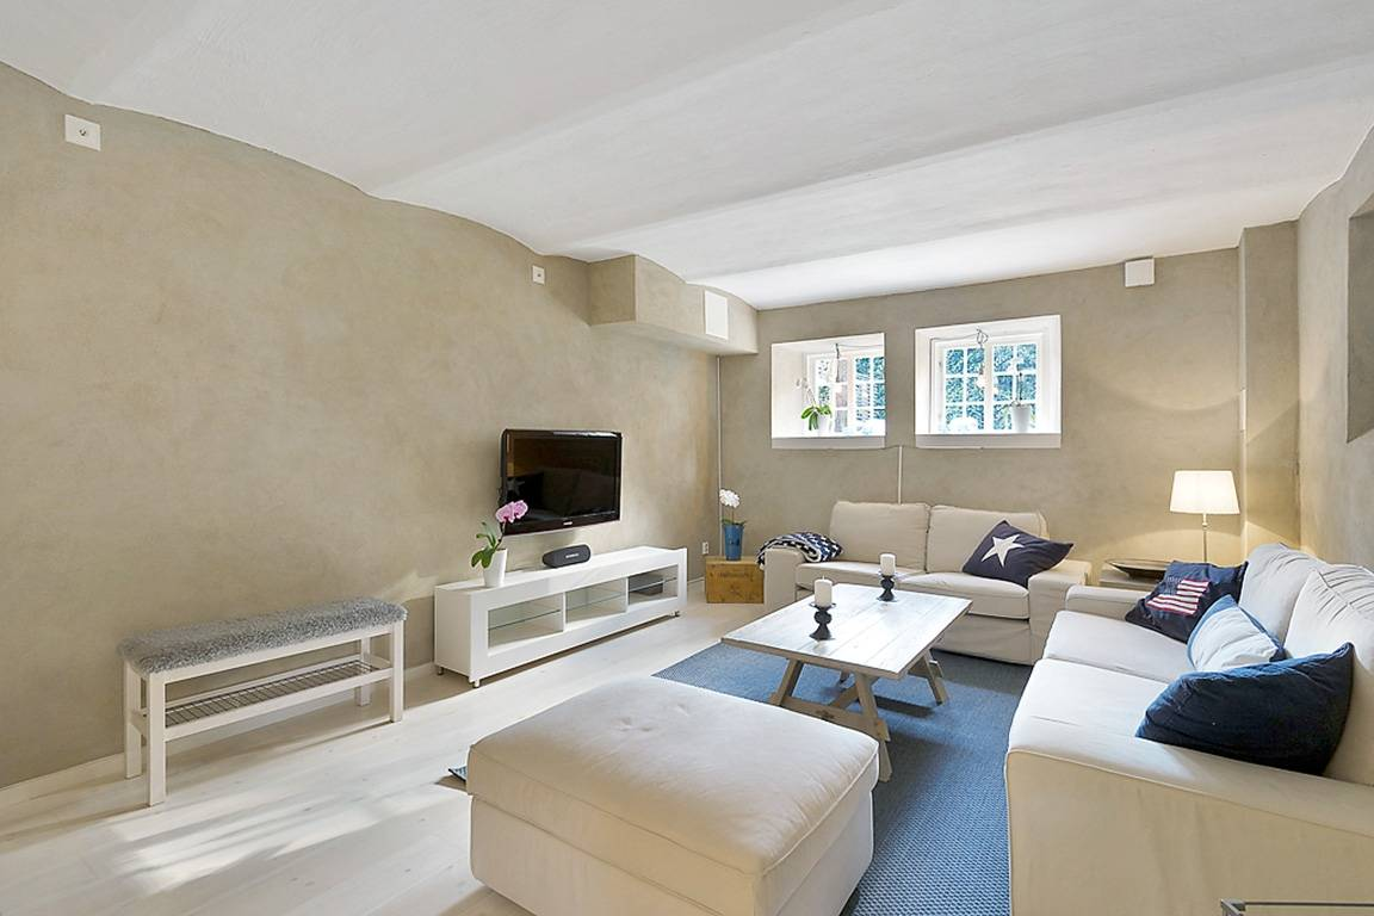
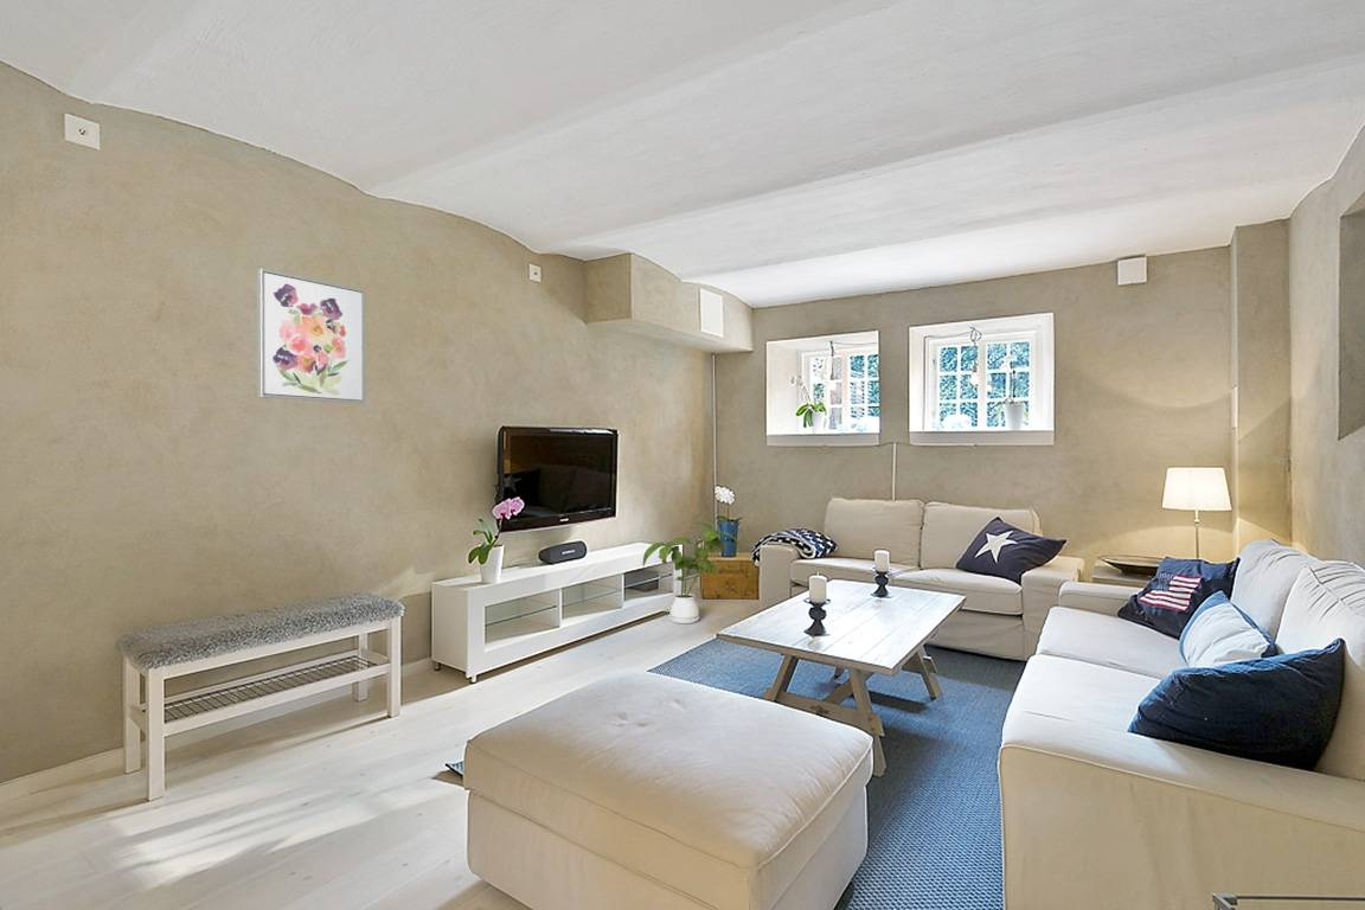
+ wall art [256,267,366,405]
+ house plant [642,521,743,624]
